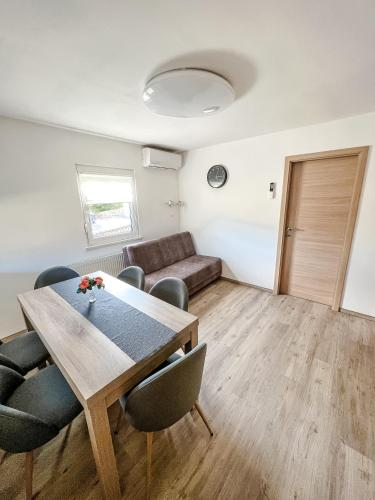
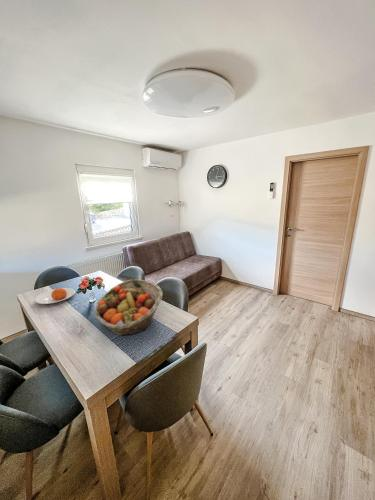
+ plate [34,287,76,305]
+ fruit basket [93,278,164,336]
